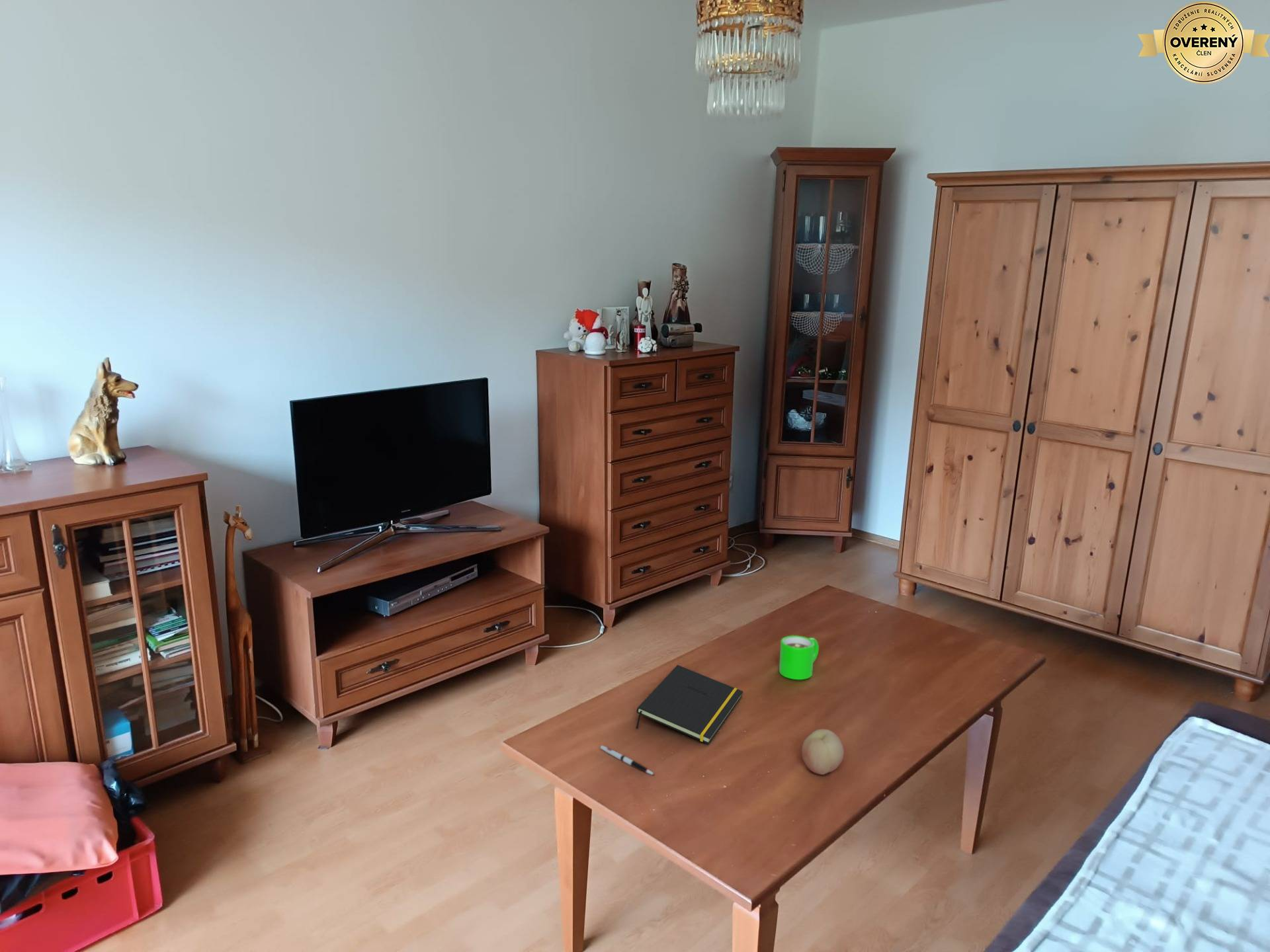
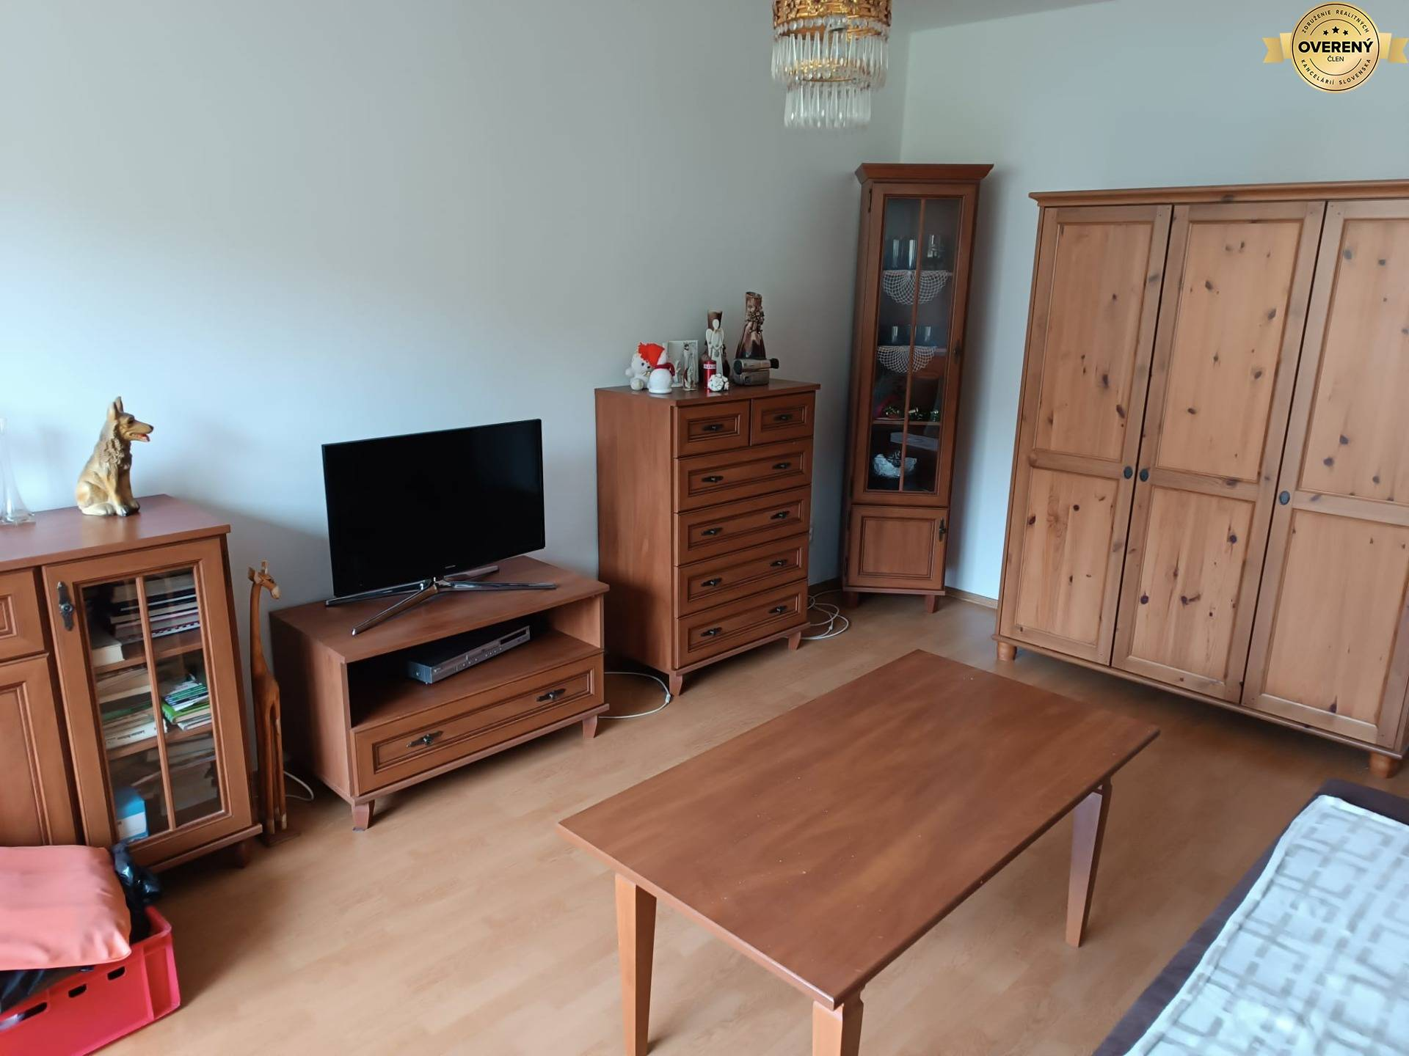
- notepad [636,664,743,744]
- fruit [801,729,845,775]
- mug [779,635,820,680]
- pen [599,744,656,775]
